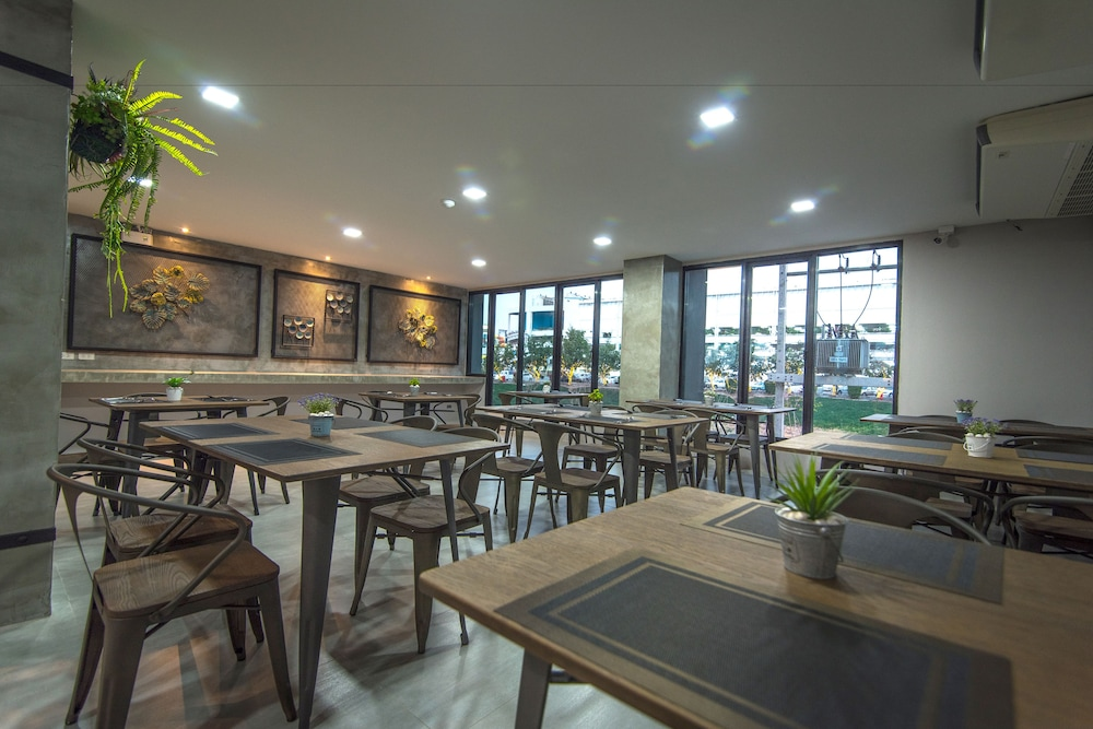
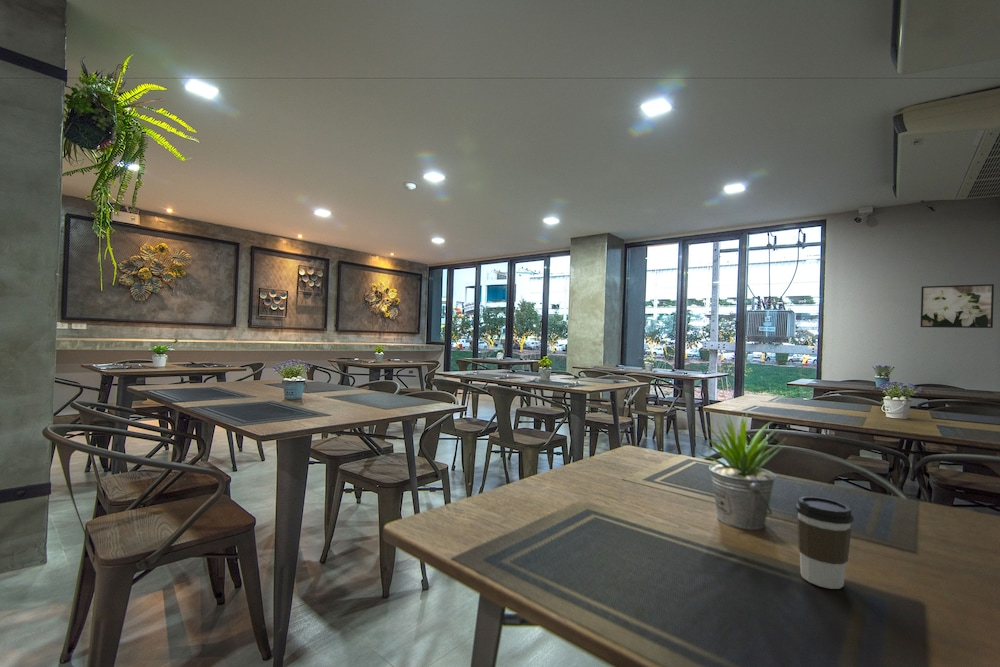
+ coffee cup [795,495,855,590]
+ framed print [919,283,995,329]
